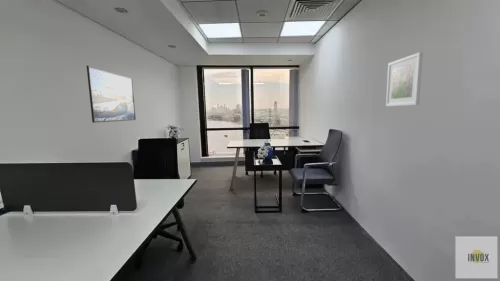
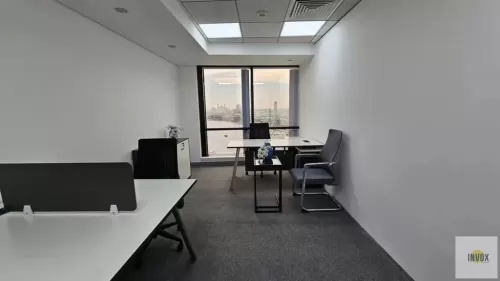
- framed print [385,51,424,107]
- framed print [86,65,137,124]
